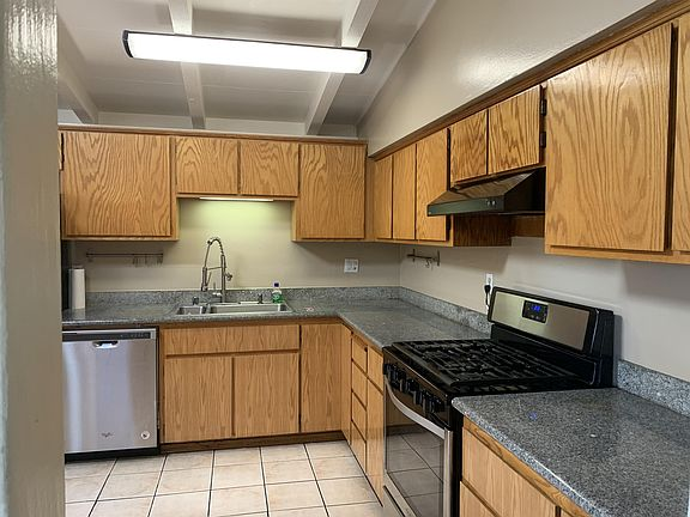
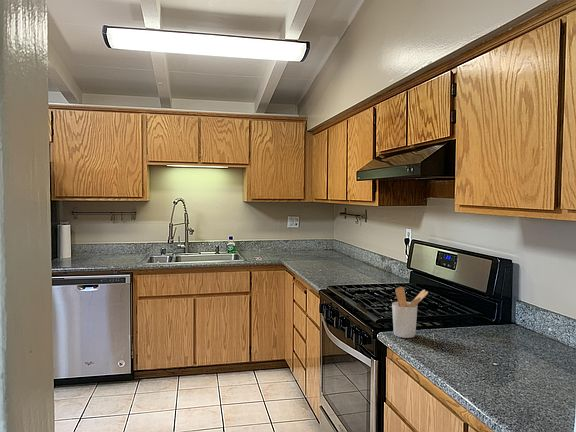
+ utensil holder [391,286,429,339]
